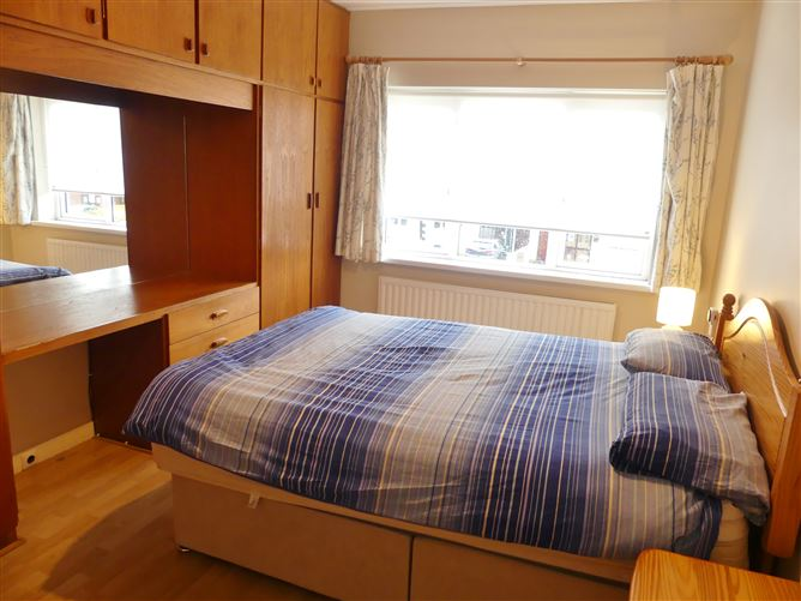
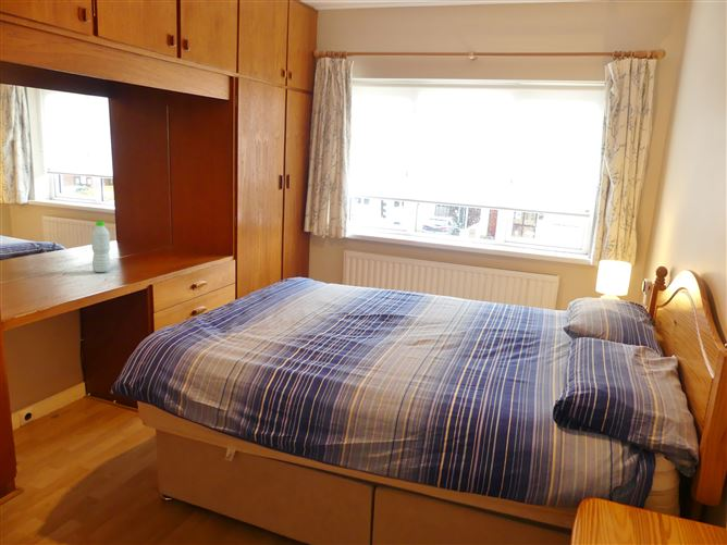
+ water bottle [90,221,111,273]
